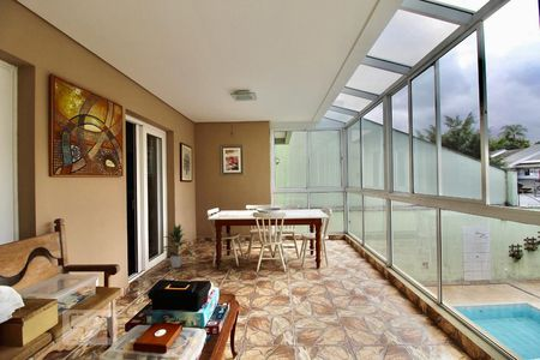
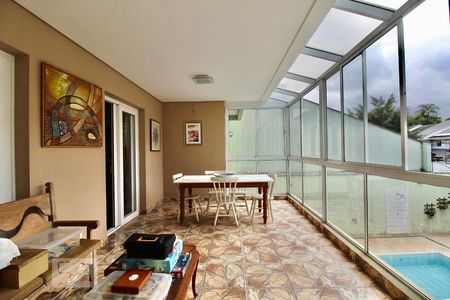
- indoor plant [161,223,194,269]
